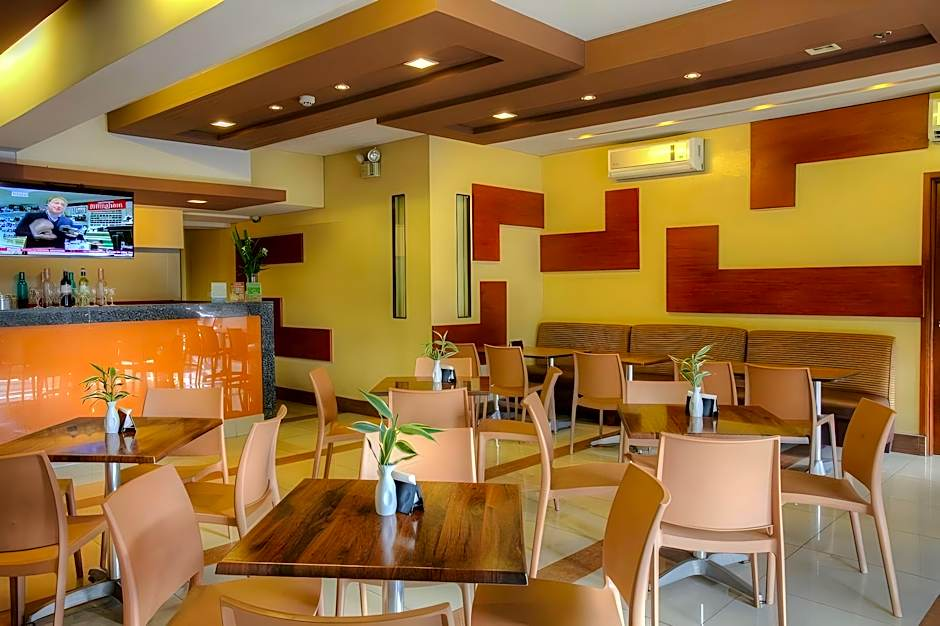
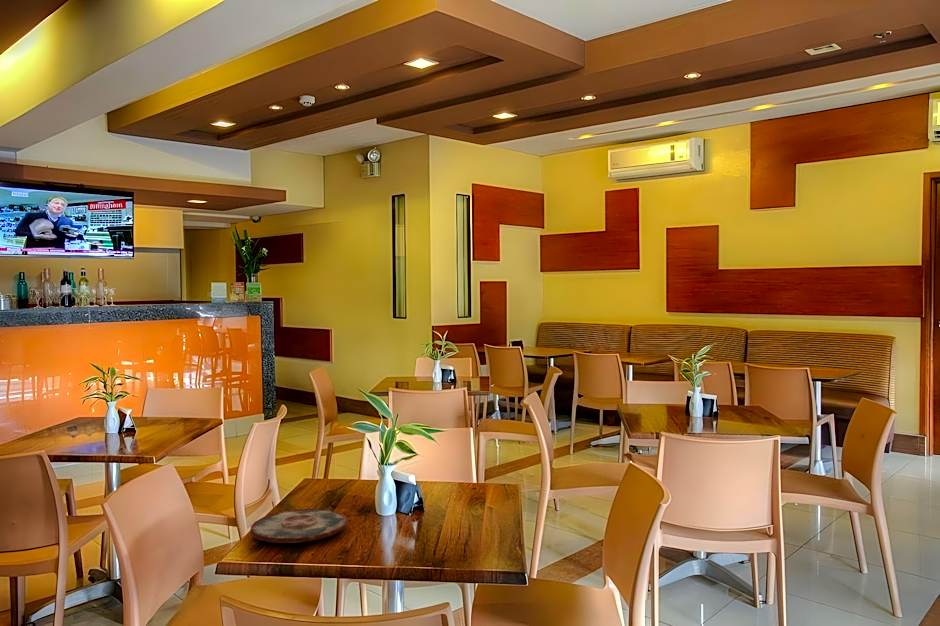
+ plate [249,508,348,544]
